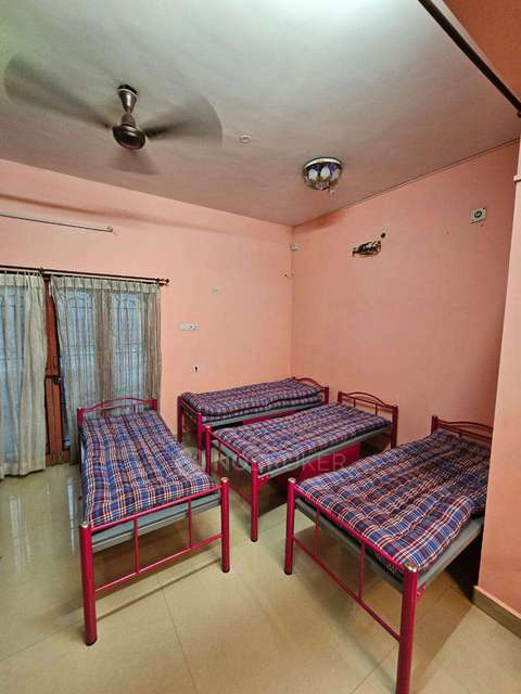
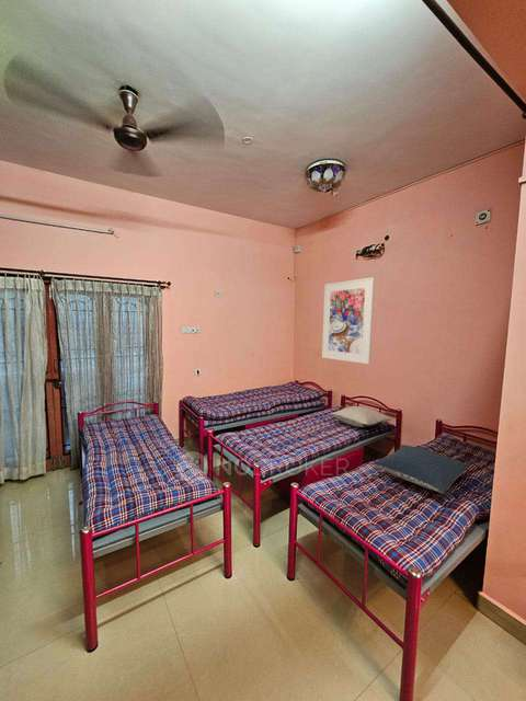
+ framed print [321,276,376,365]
+ pillow [370,444,469,495]
+ pillow [329,405,393,428]
